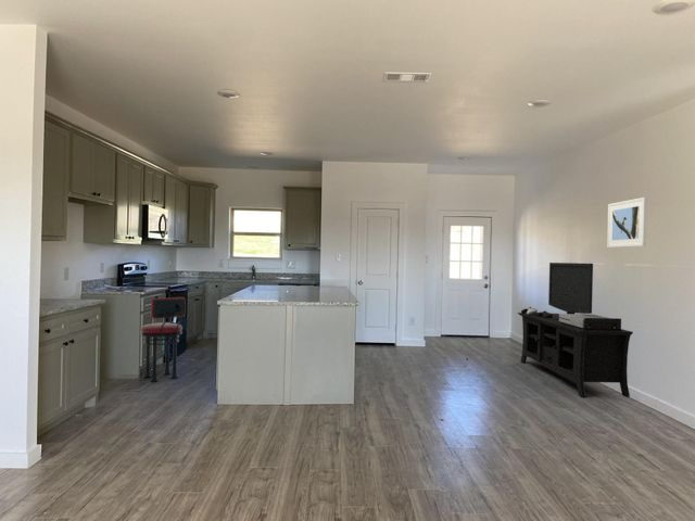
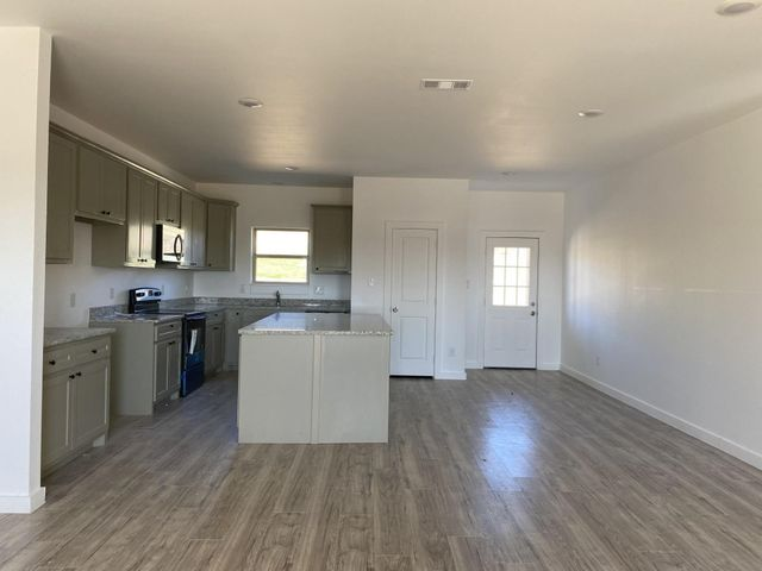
- media console [517,262,634,398]
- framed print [606,196,647,249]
- stool [140,296,186,383]
